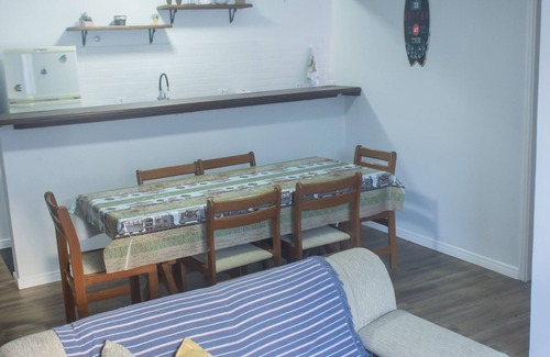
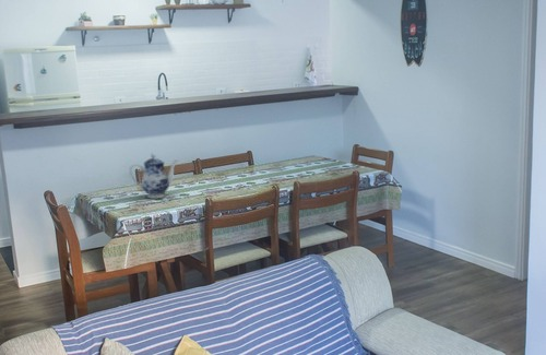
+ teapot [129,152,179,200]
